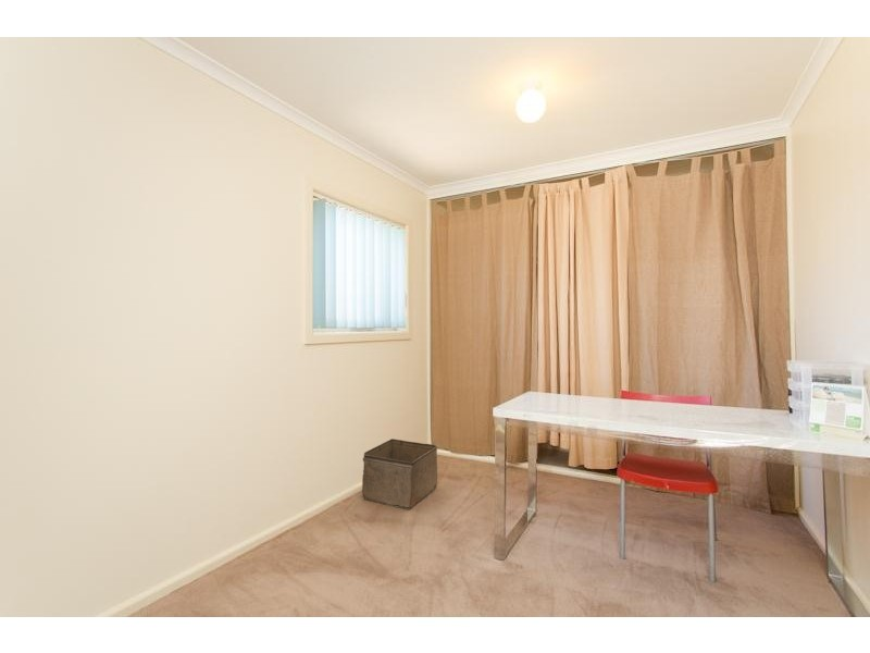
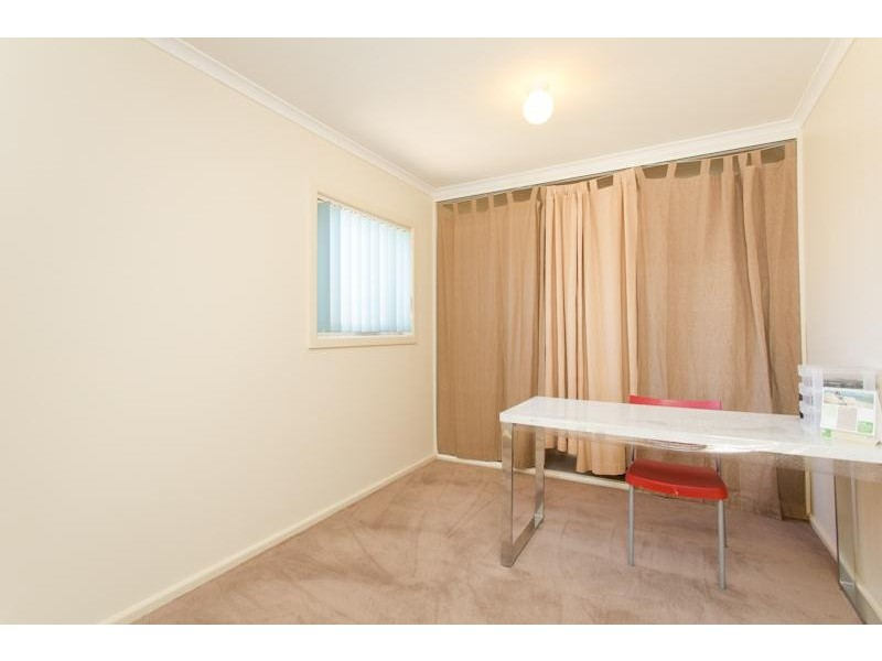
- storage bin [361,438,438,510]
